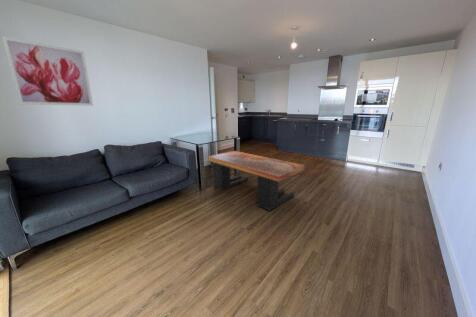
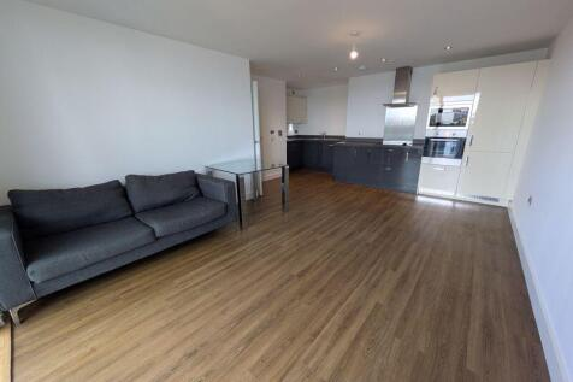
- coffee table [207,150,306,212]
- wall art [1,35,94,107]
